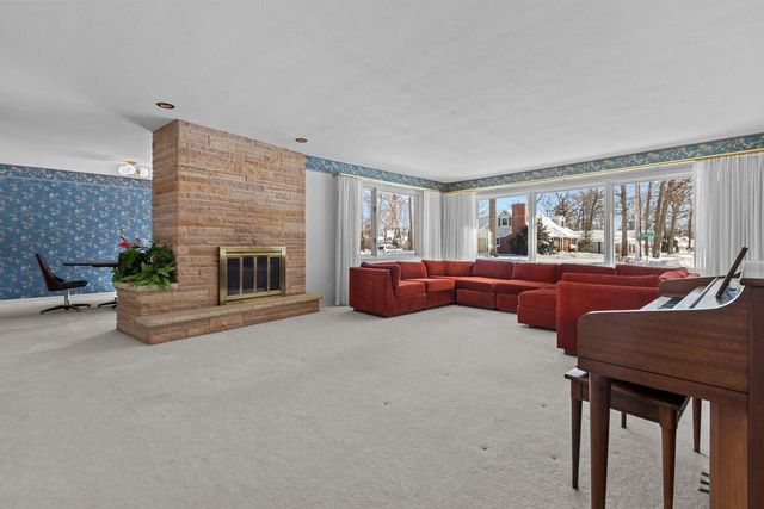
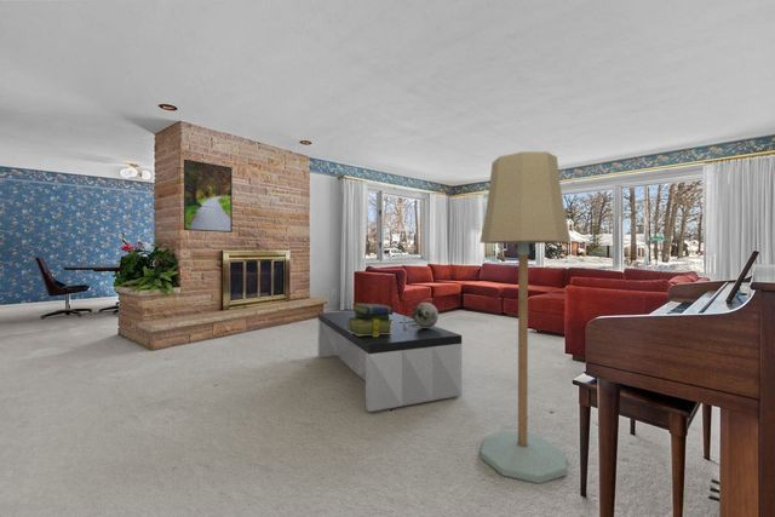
+ decorative sphere [412,301,440,328]
+ floor lamp [478,150,572,484]
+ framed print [183,157,234,234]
+ coffee table [317,310,463,413]
+ stack of books [349,303,395,337]
